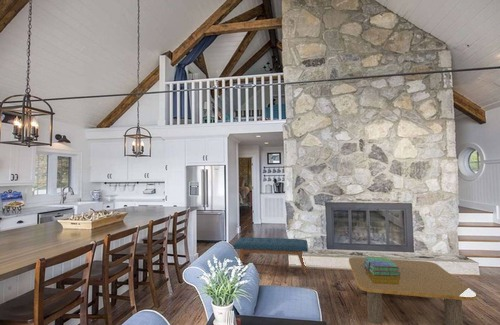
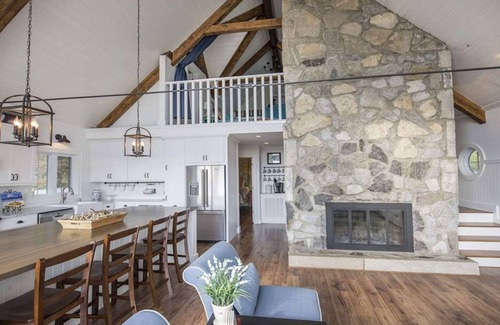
- coffee table [348,256,477,325]
- bench [232,236,309,275]
- stack of books [364,256,400,276]
